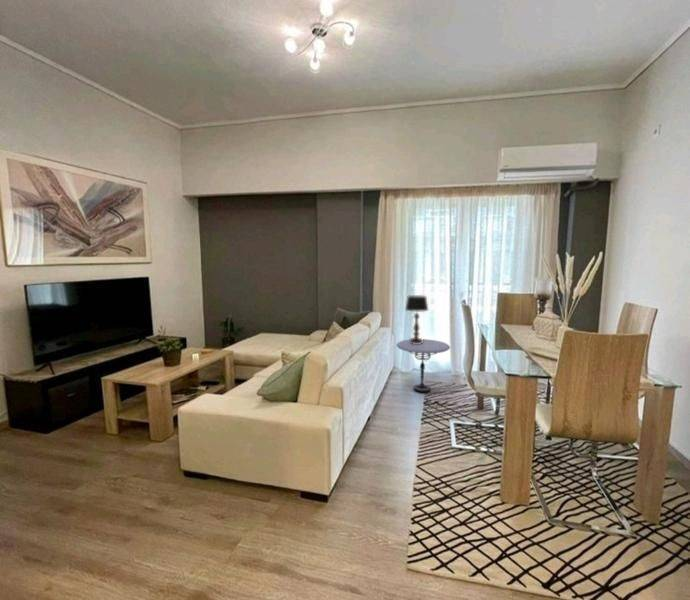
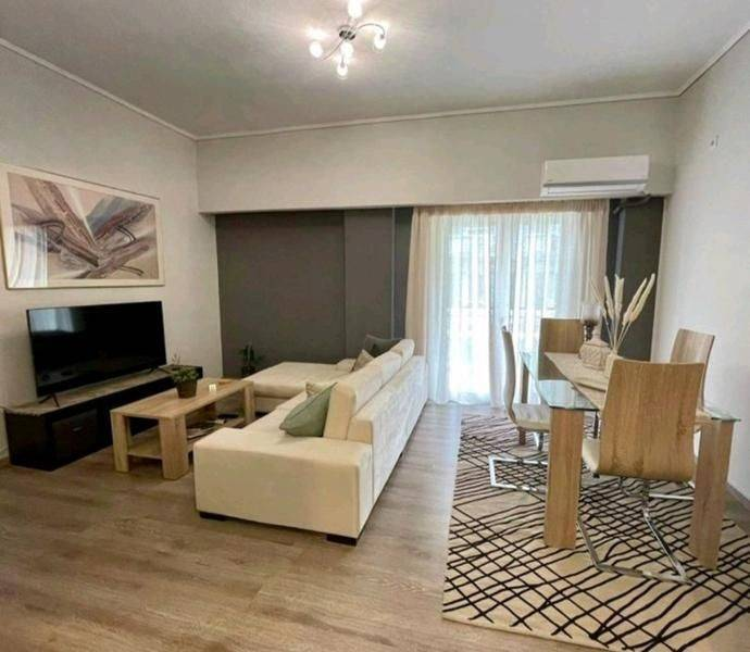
- table lamp [404,294,429,344]
- side table [395,338,451,393]
